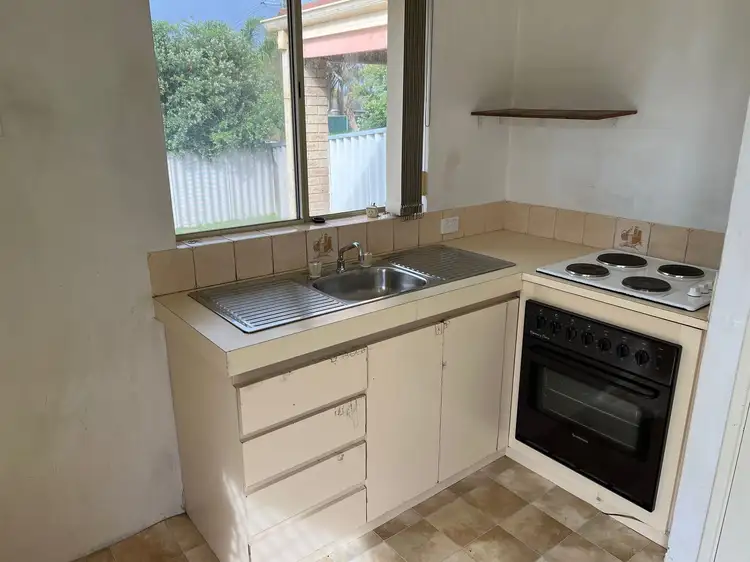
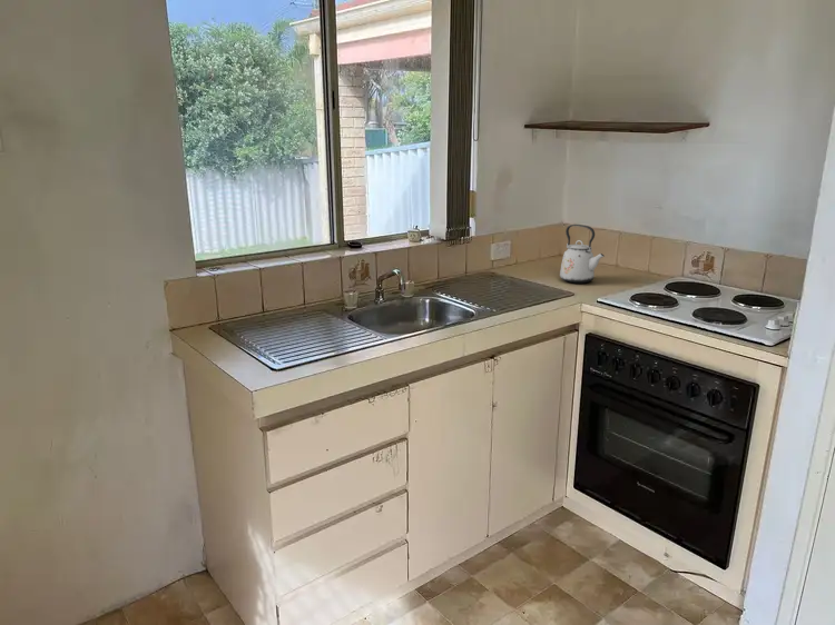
+ kettle [559,224,606,285]
